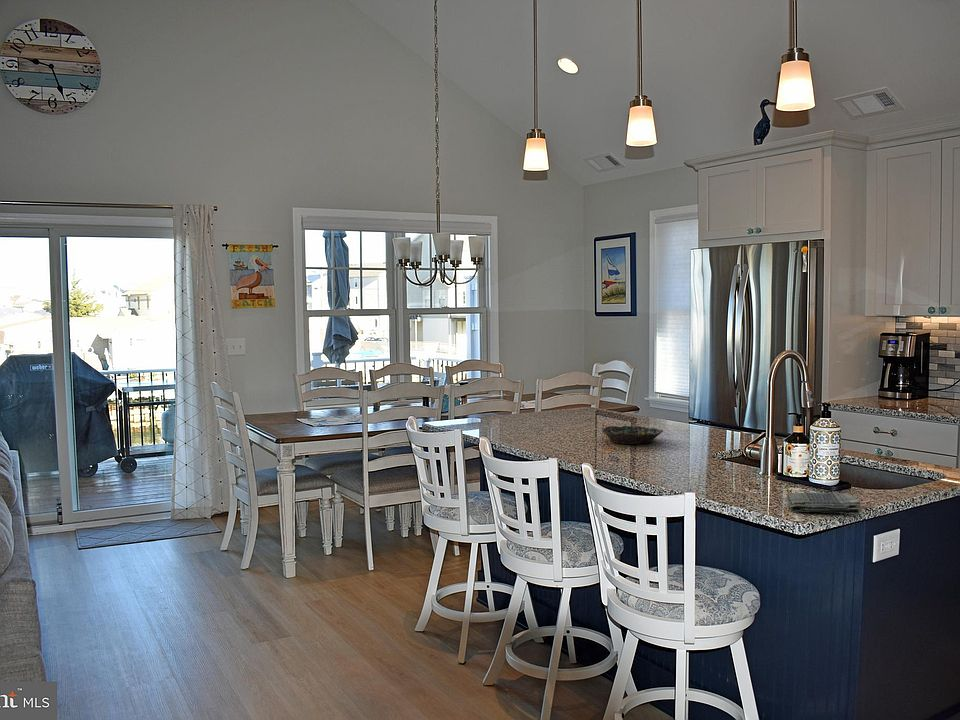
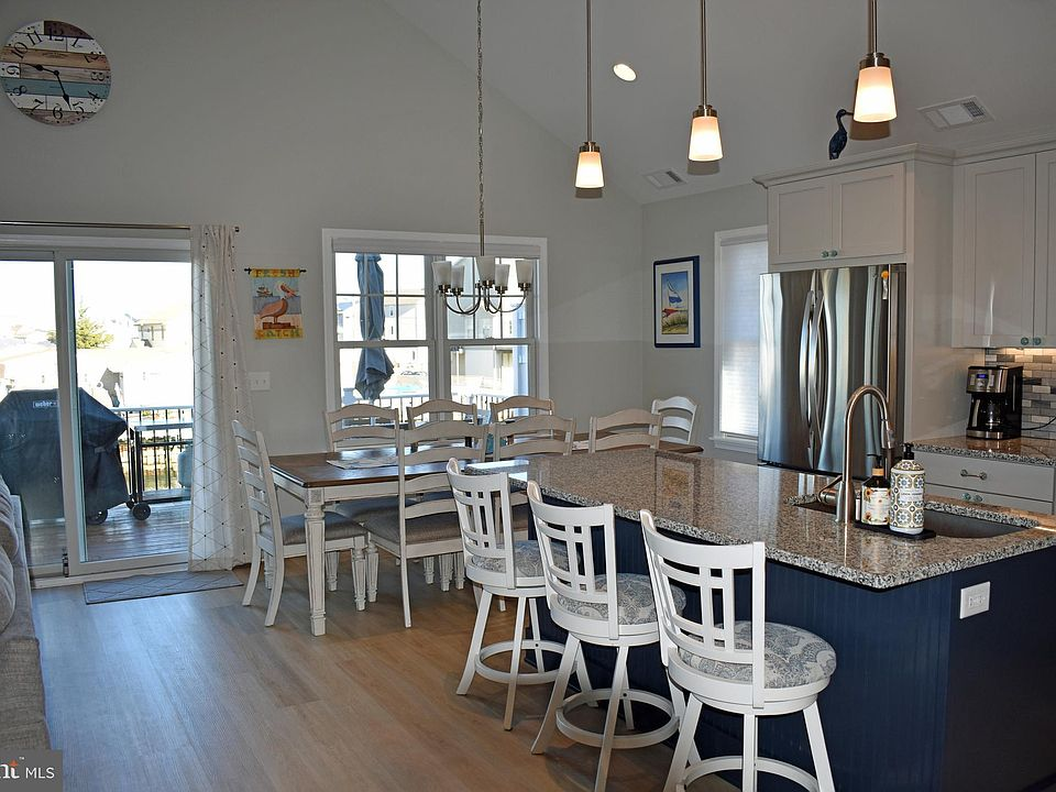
- dish towel [786,492,862,515]
- bowl [601,425,664,445]
